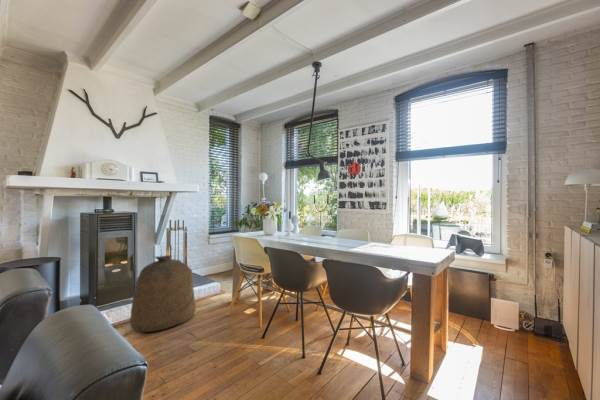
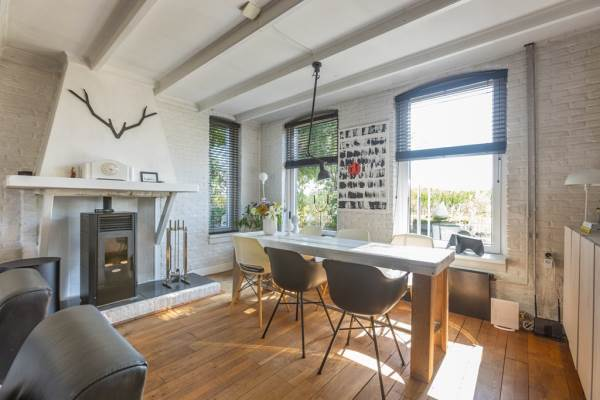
- bag [129,254,197,333]
